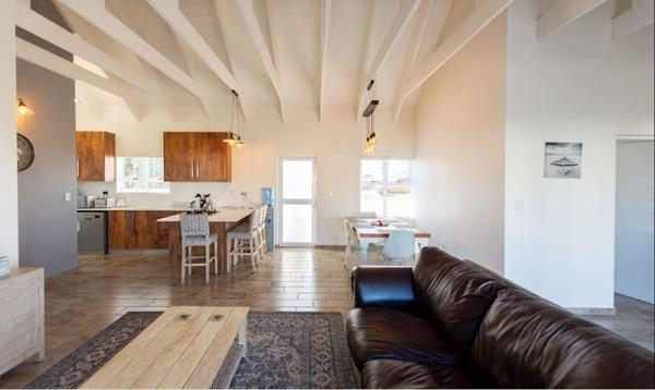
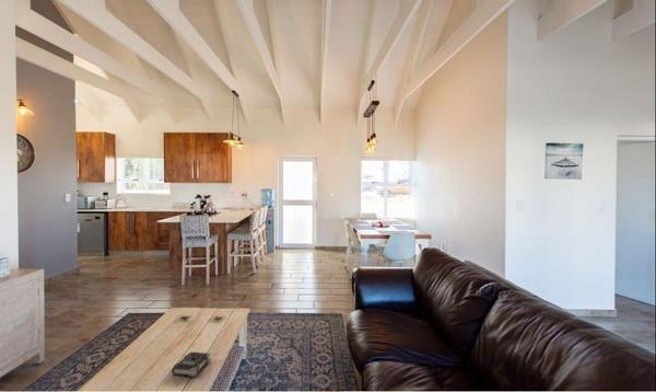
+ book [171,350,212,378]
